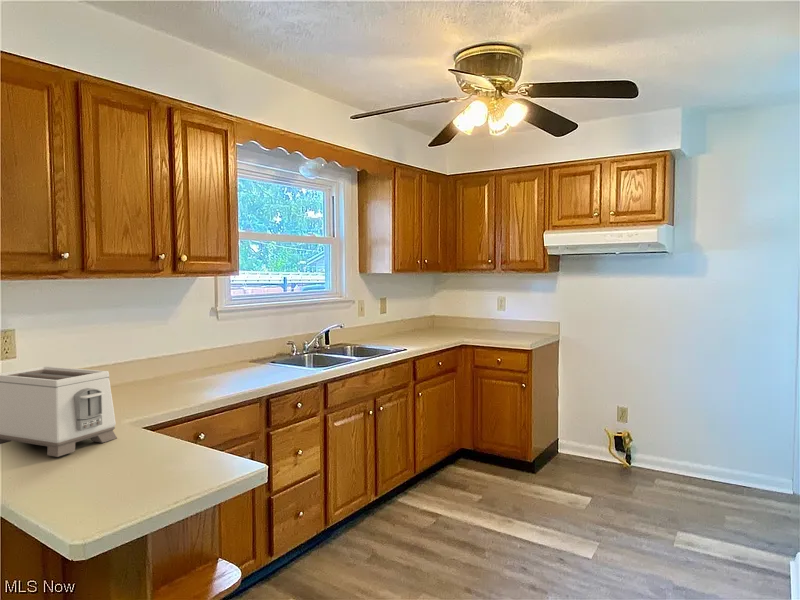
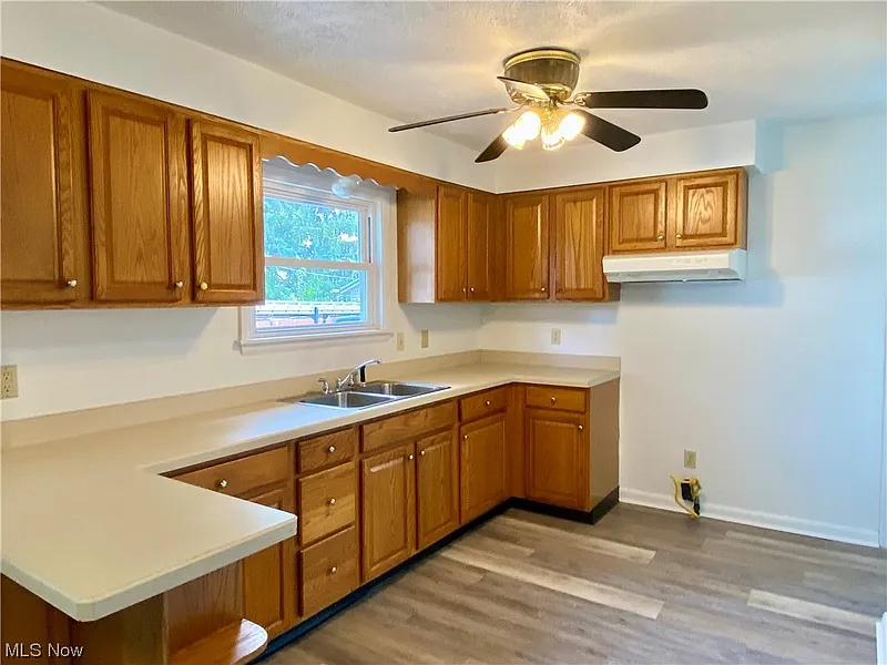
- toaster [0,365,118,458]
